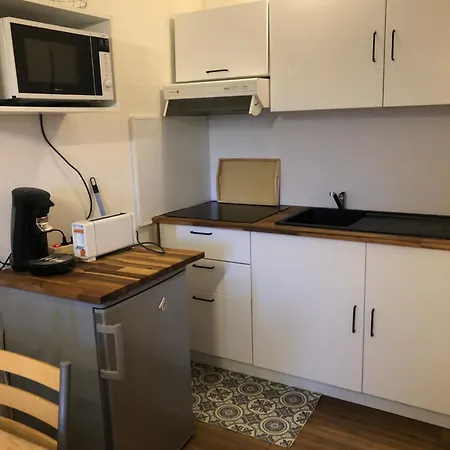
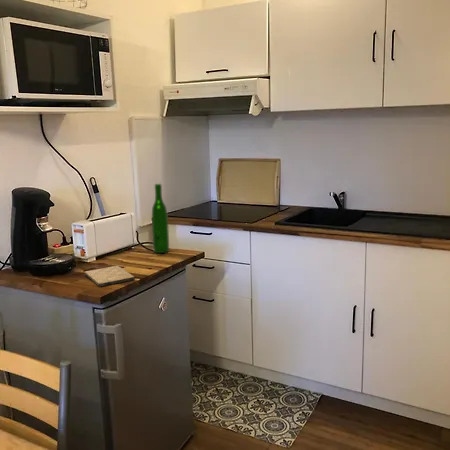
+ cutting board [84,265,136,287]
+ wine bottle [151,183,170,254]
